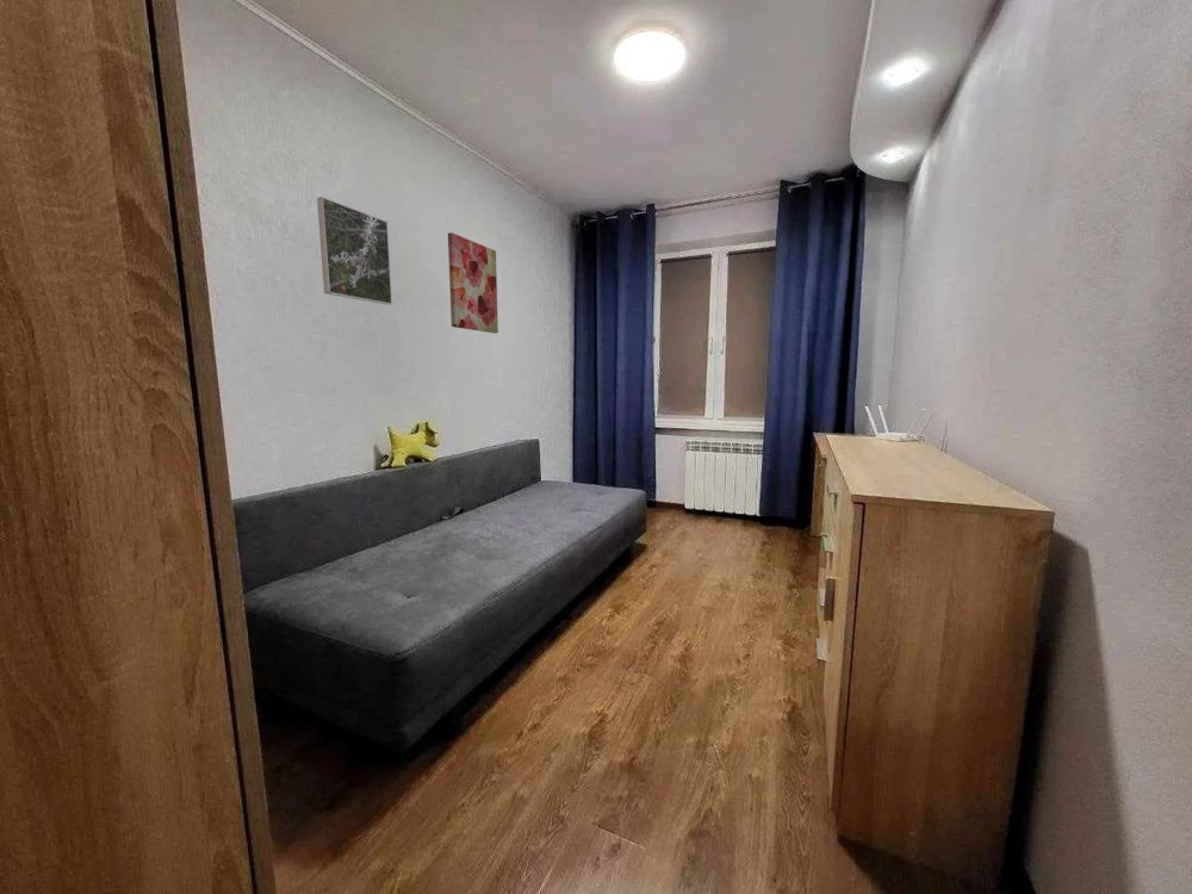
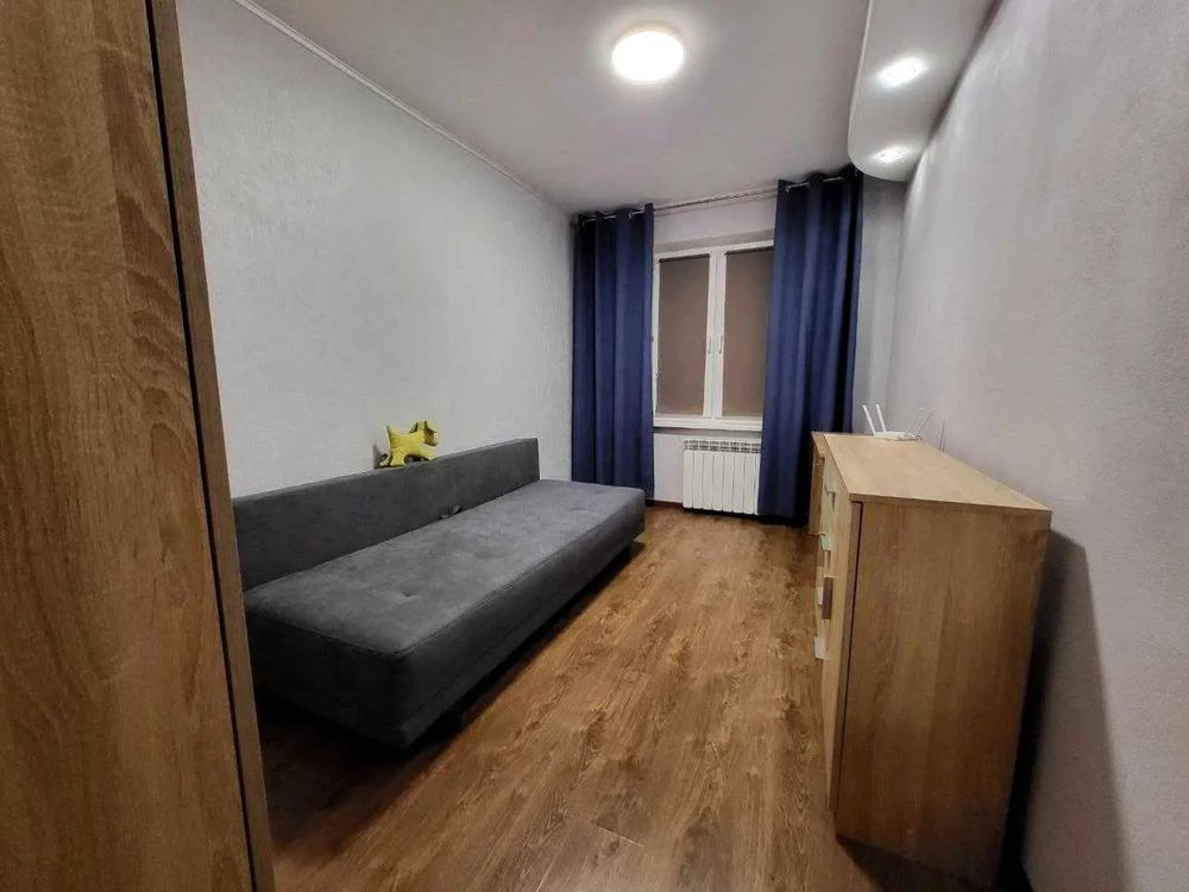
- wall art [447,231,499,335]
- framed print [316,195,393,306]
